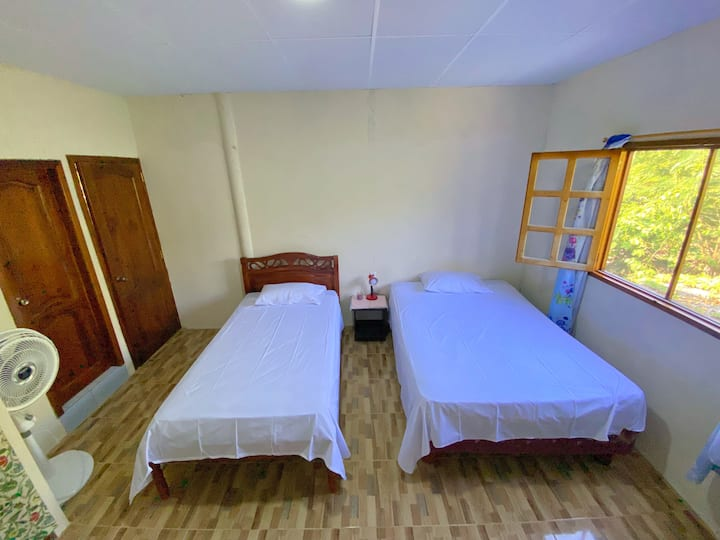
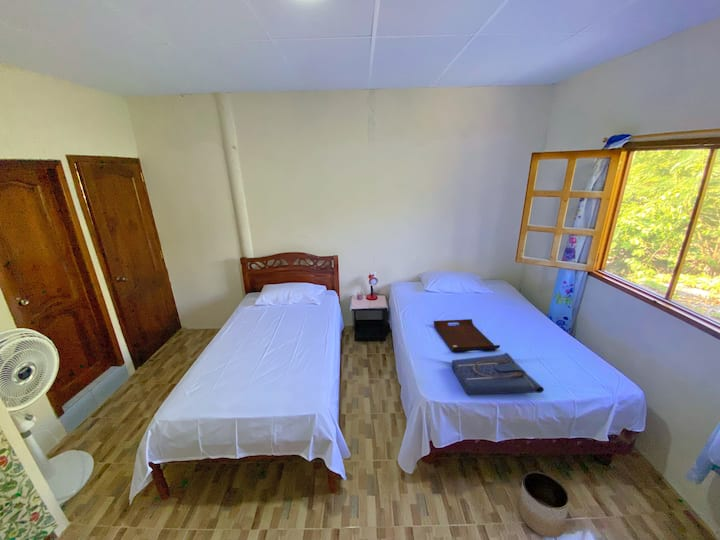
+ planter [518,470,570,539]
+ serving tray [433,318,501,352]
+ tote bag [451,352,545,396]
